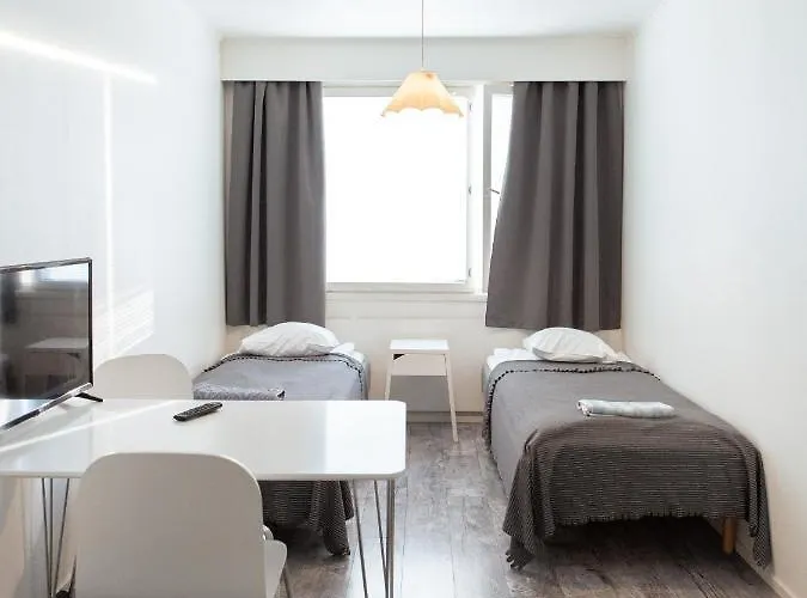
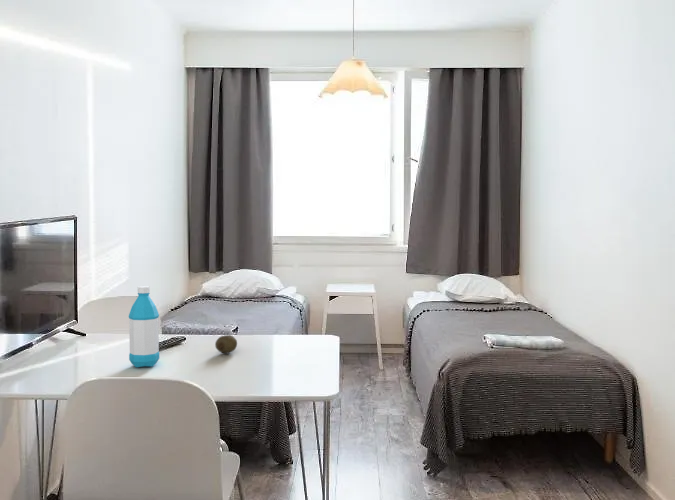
+ water bottle [128,285,160,368]
+ fruit [214,334,238,354]
